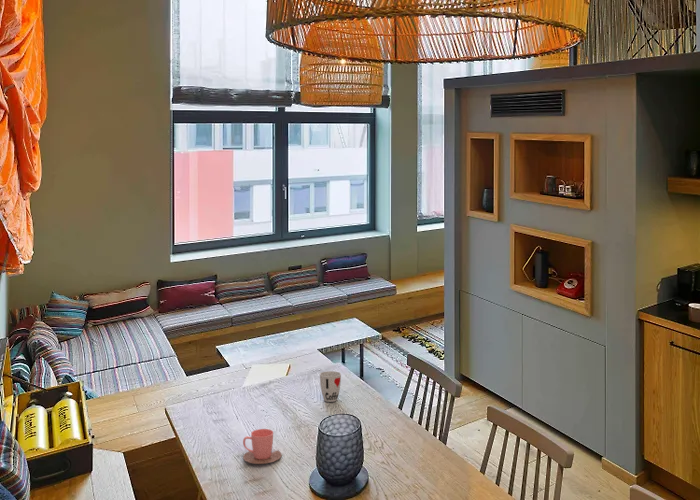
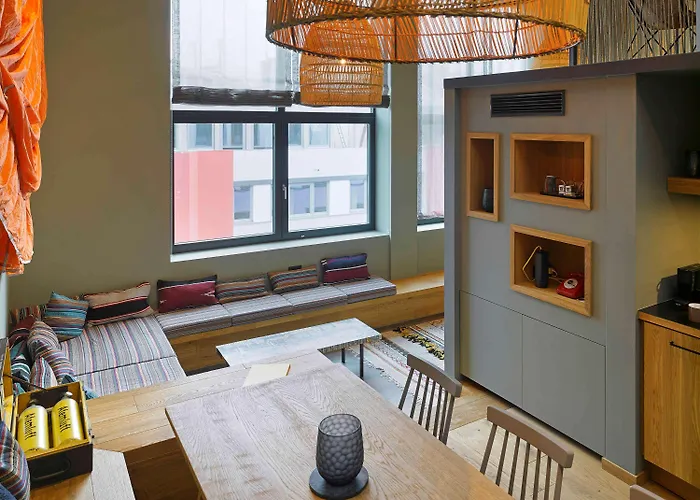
- cup [319,370,342,403]
- cup [242,428,283,465]
